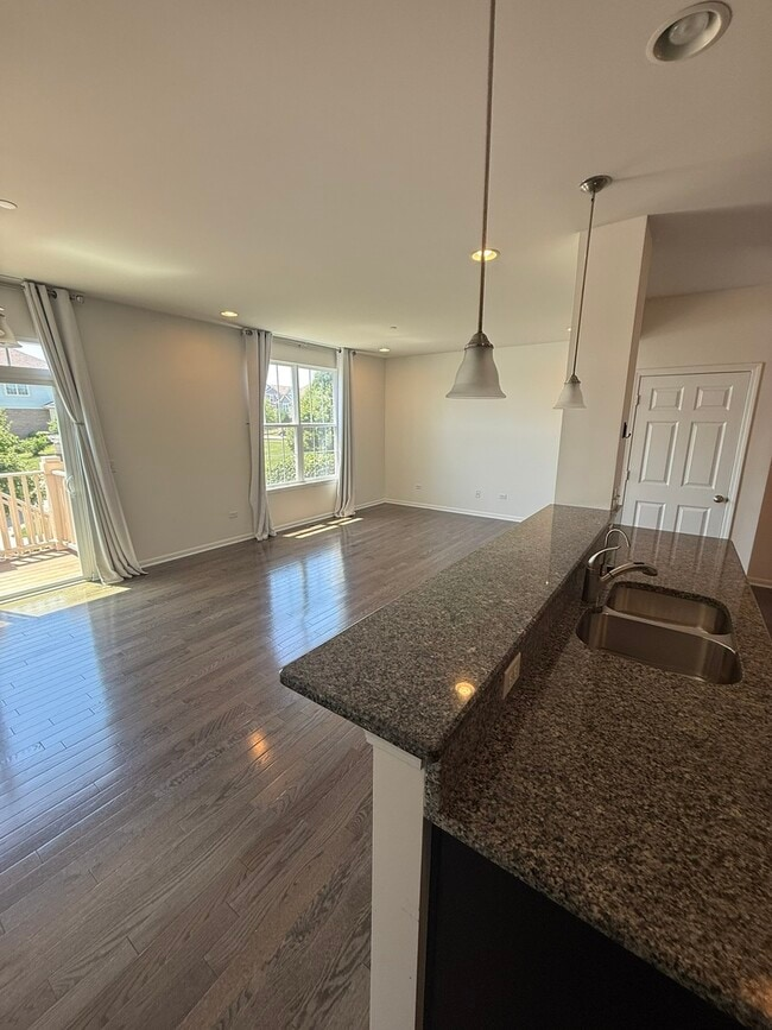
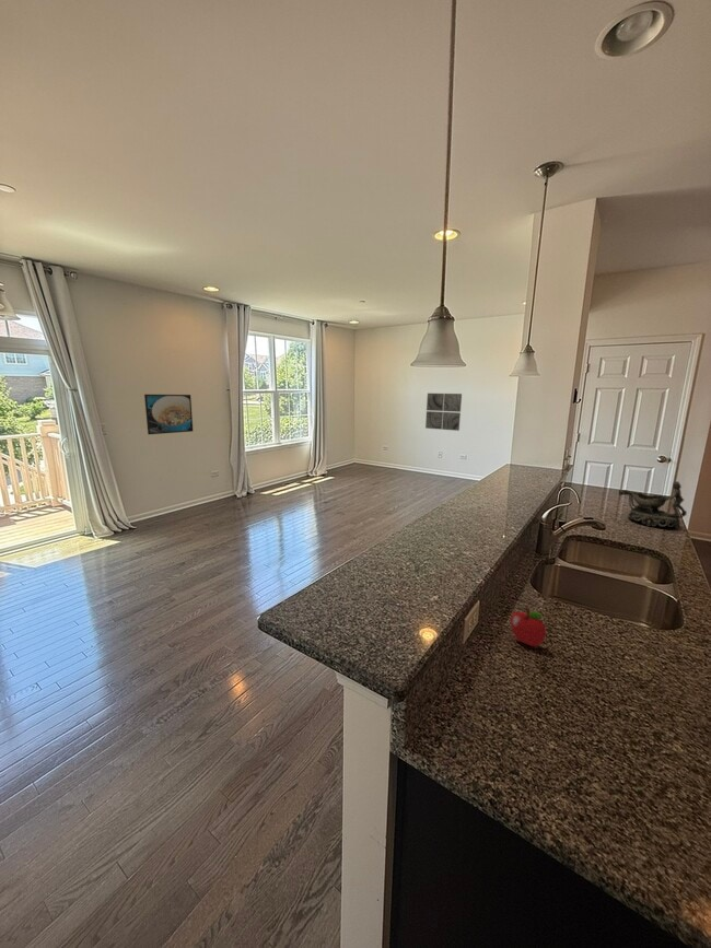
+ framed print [143,394,194,435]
+ wall art [424,393,463,432]
+ decorative bowl [617,480,688,529]
+ fruit [510,606,547,647]
